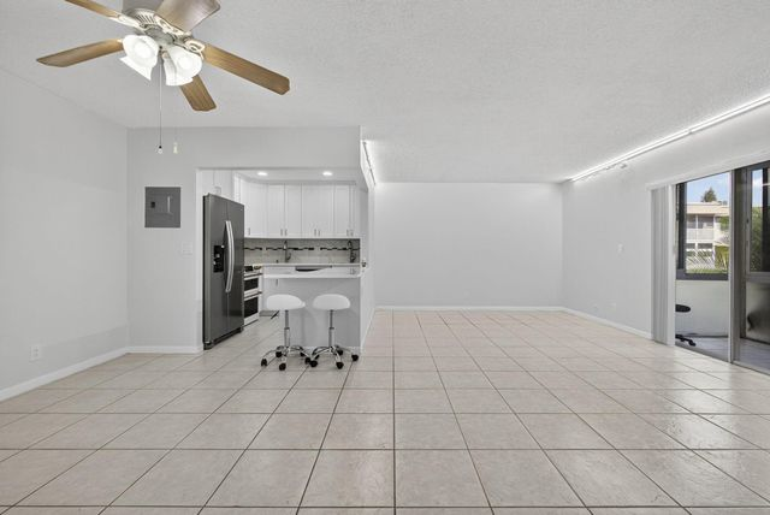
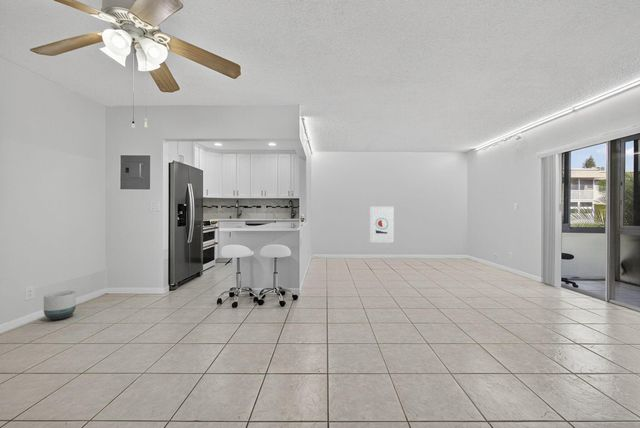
+ planter [43,290,77,321]
+ wall art [369,206,395,243]
